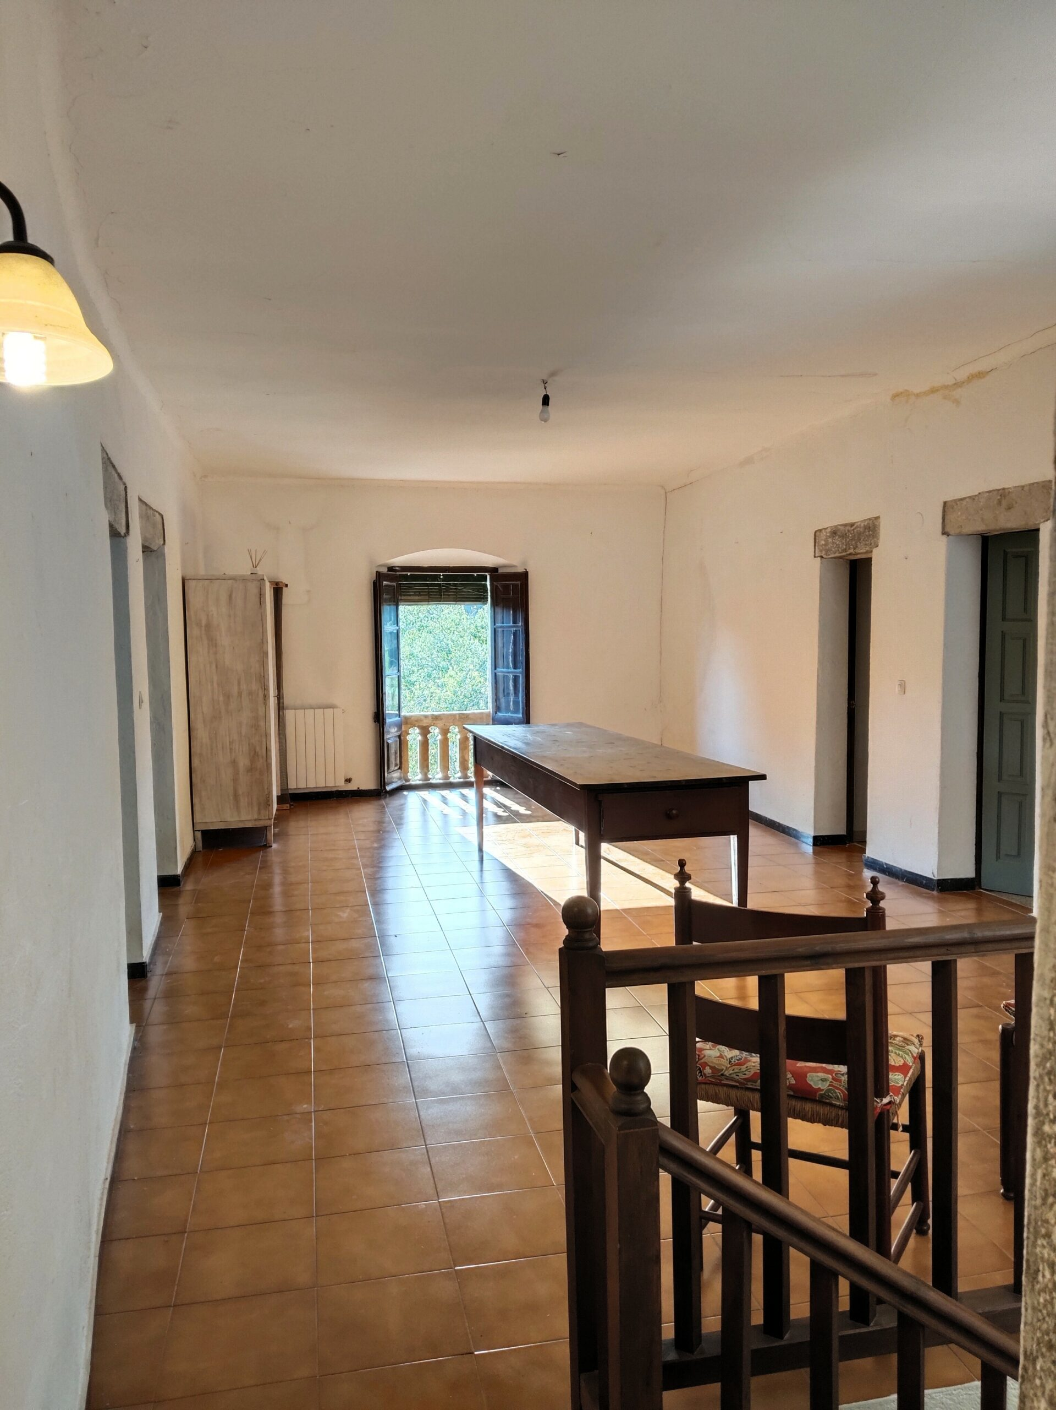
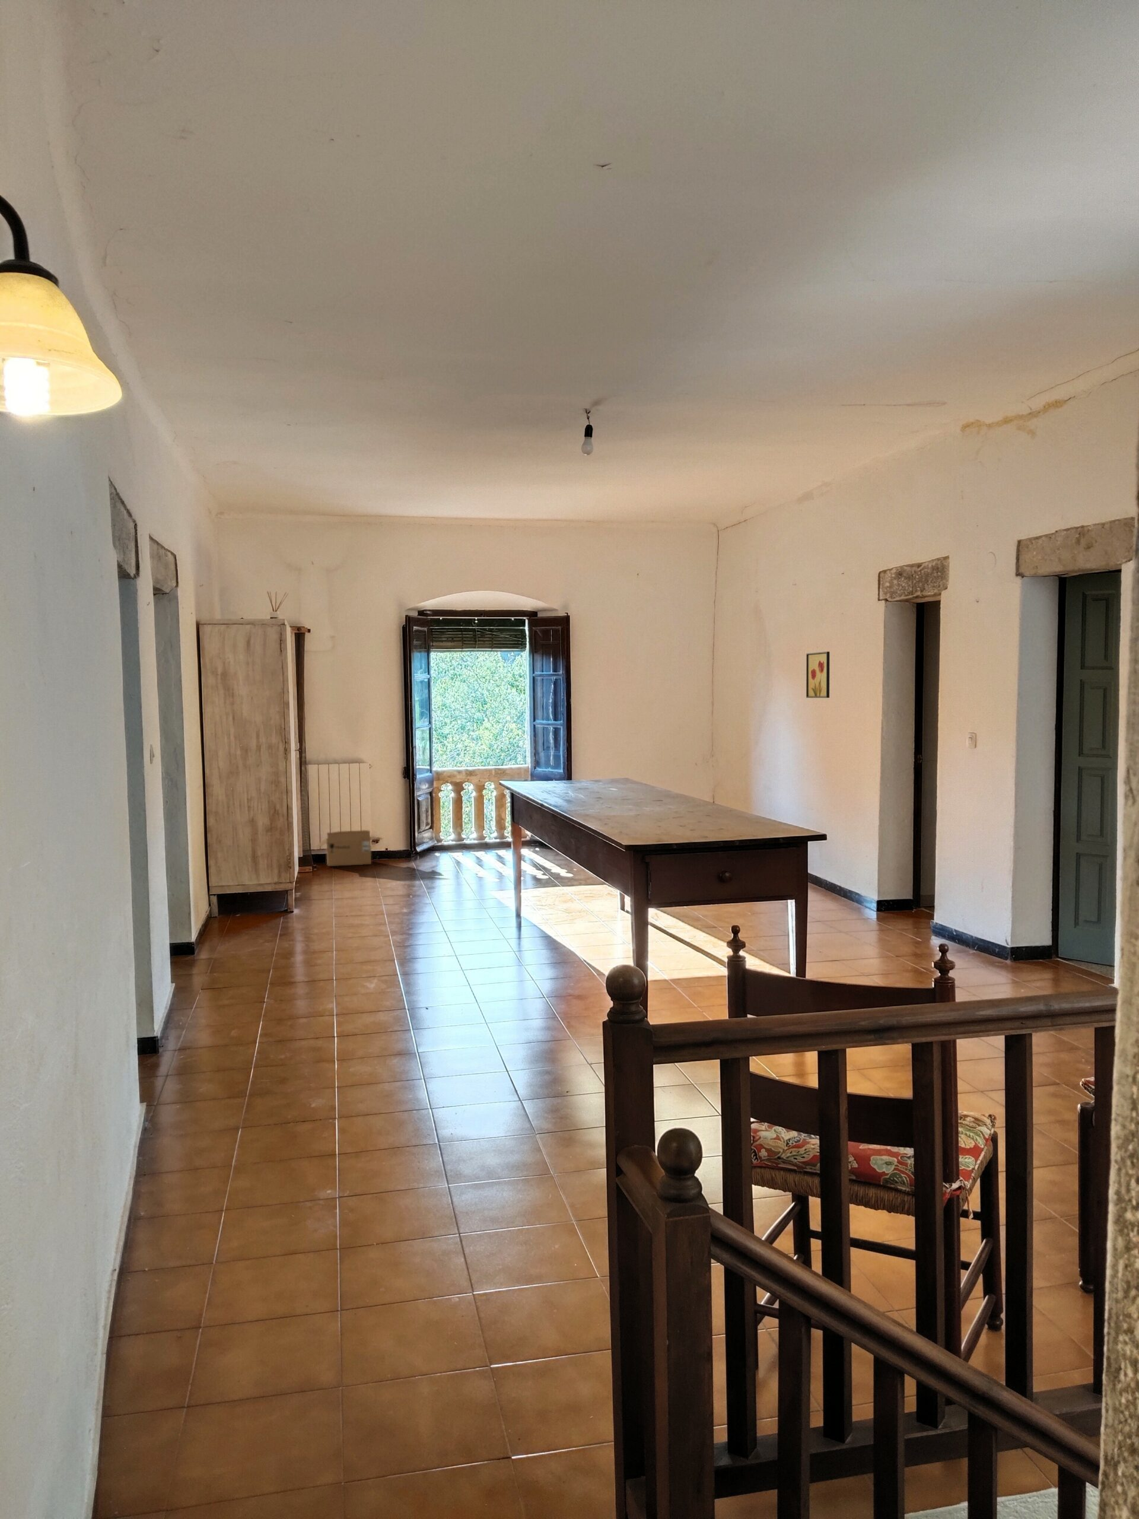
+ cardboard box [316,830,384,867]
+ wall art [805,651,830,699]
